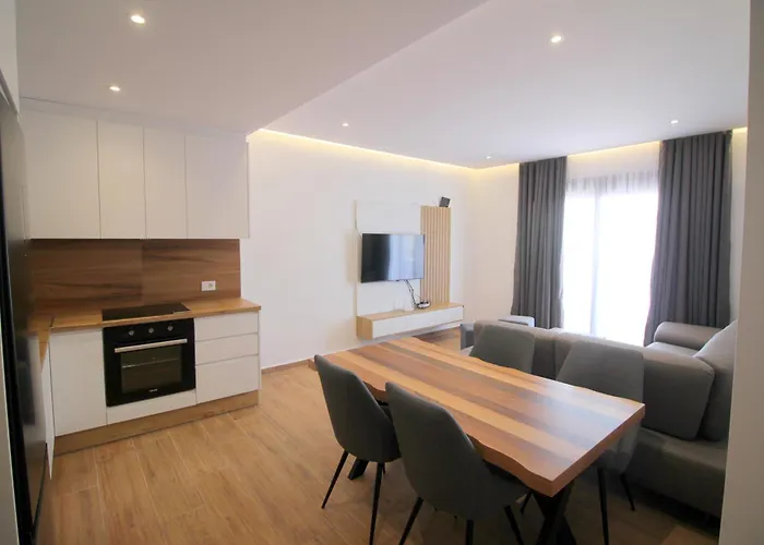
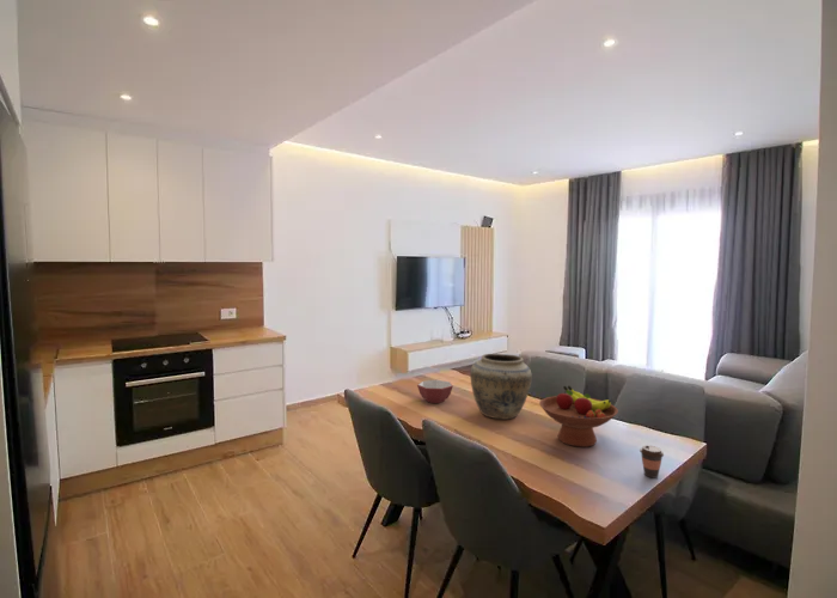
+ vase [469,353,533,420]
+ fruit bowl [538,385,619,448]
+ coffee cup [639,444,665,480]
+ bowl [416,379,453,404]
